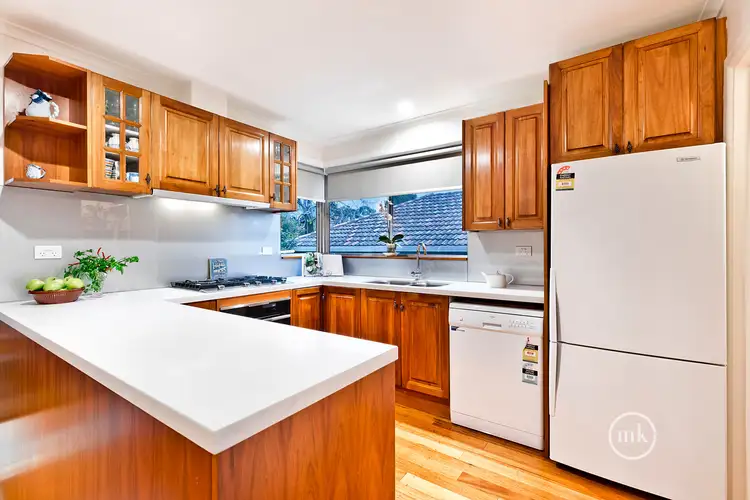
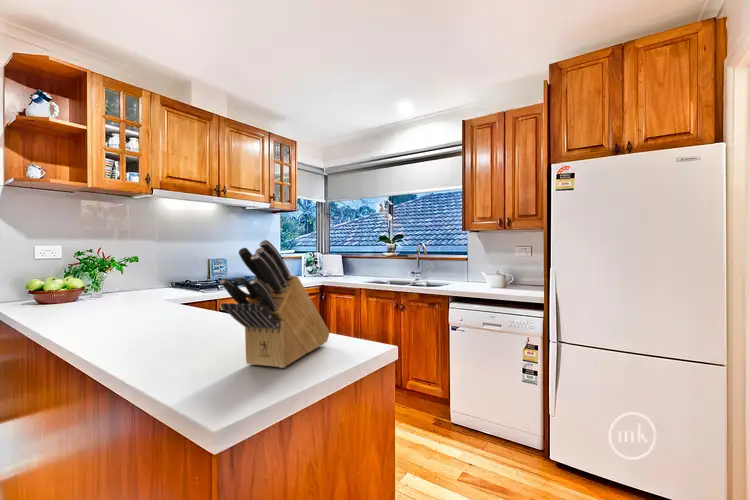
+ knife block [219,239,331,369]
